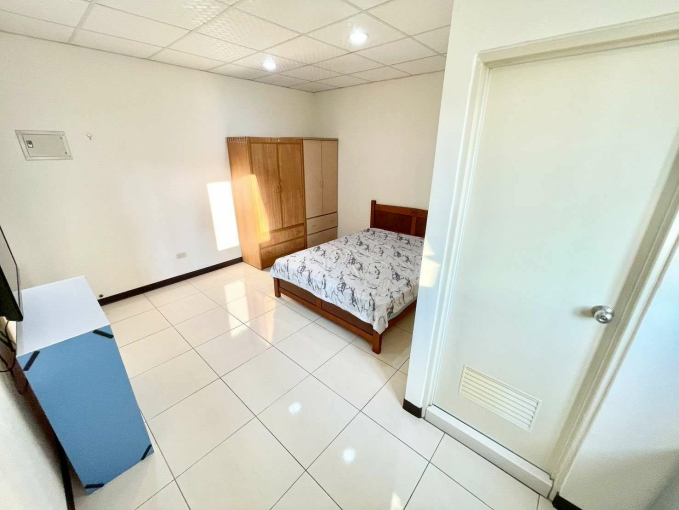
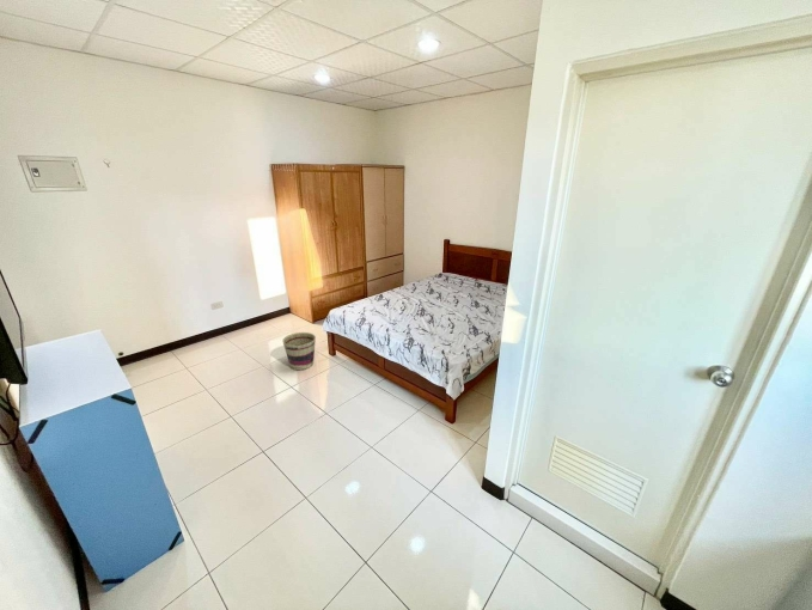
+ basket [281,331,317,371]
